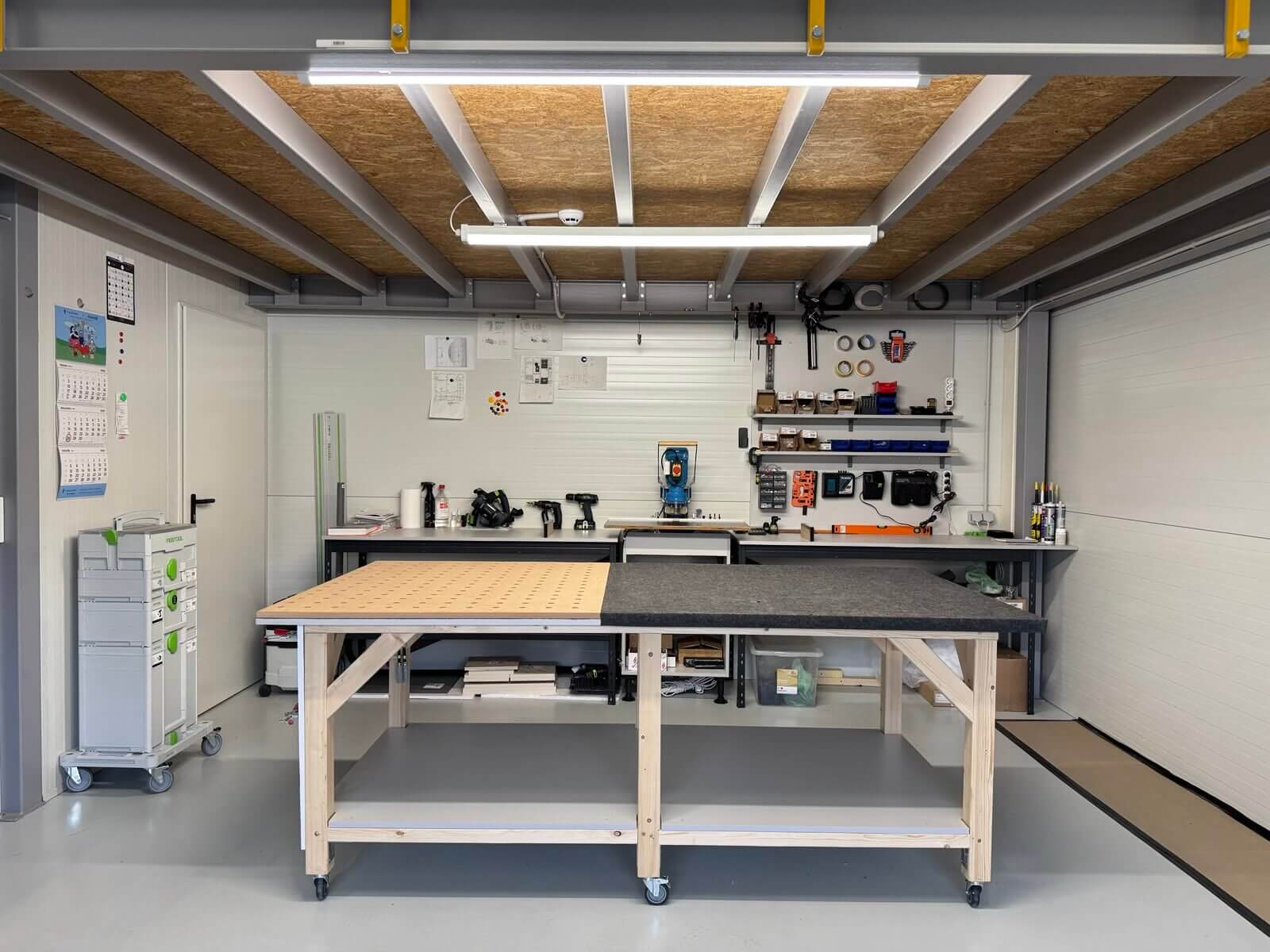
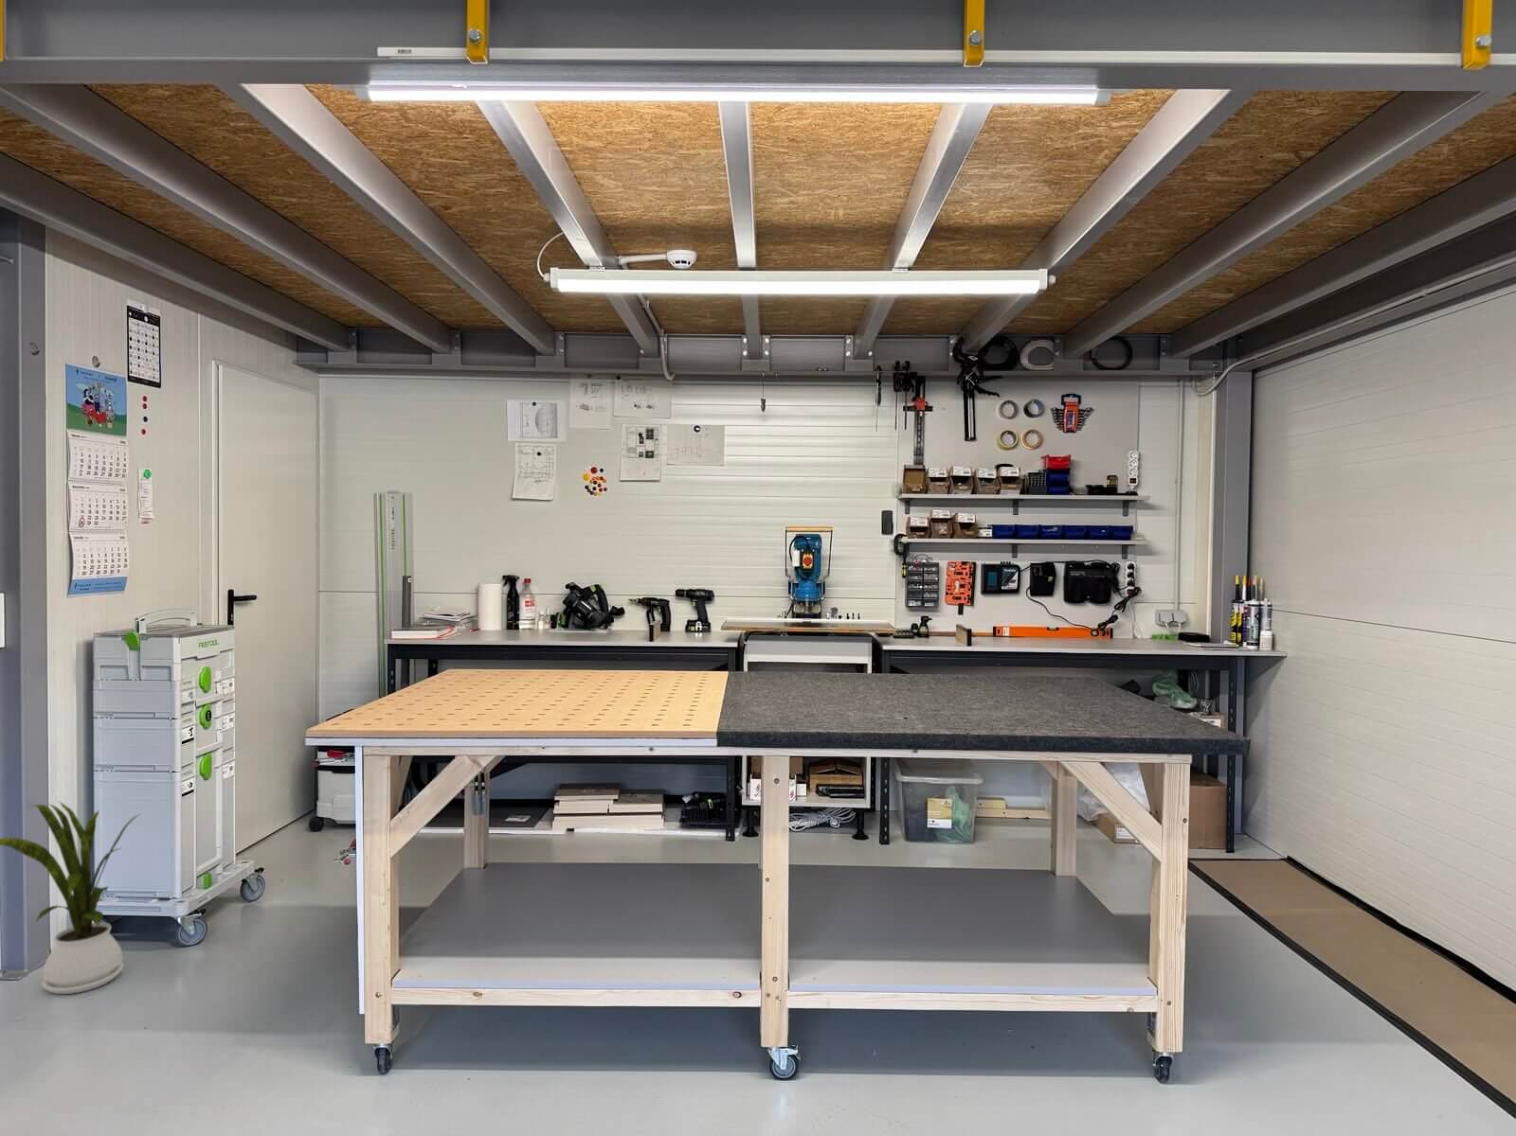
+ house plant [0,801,140,995]
